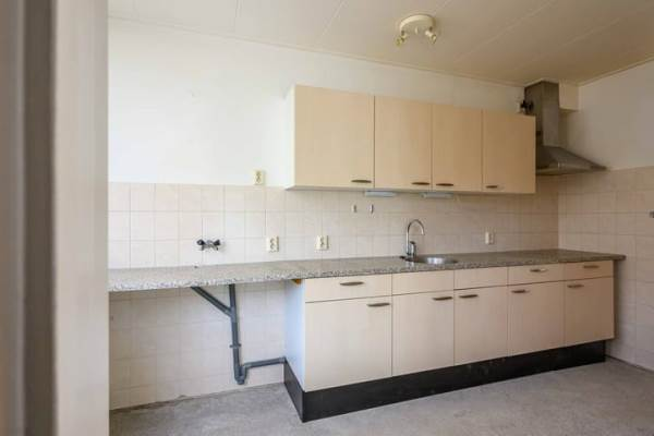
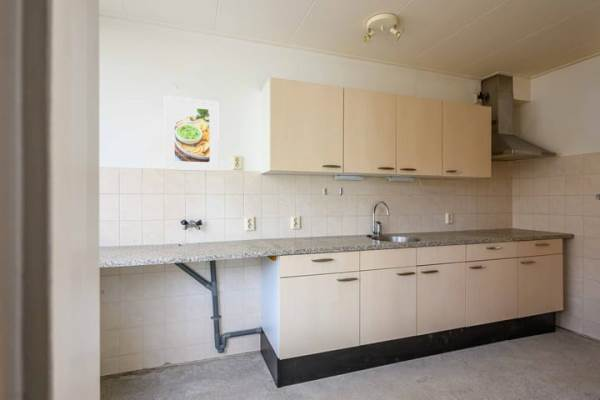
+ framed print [164,95,220,172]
